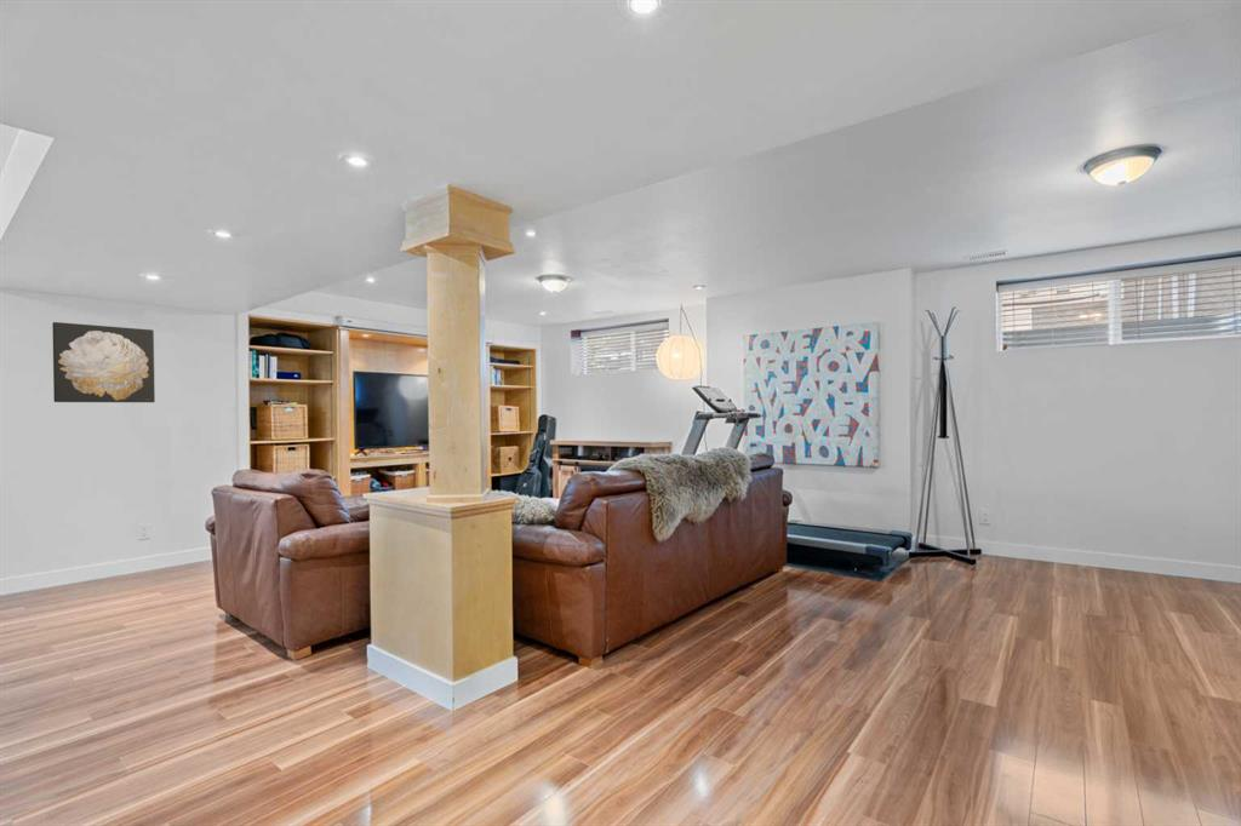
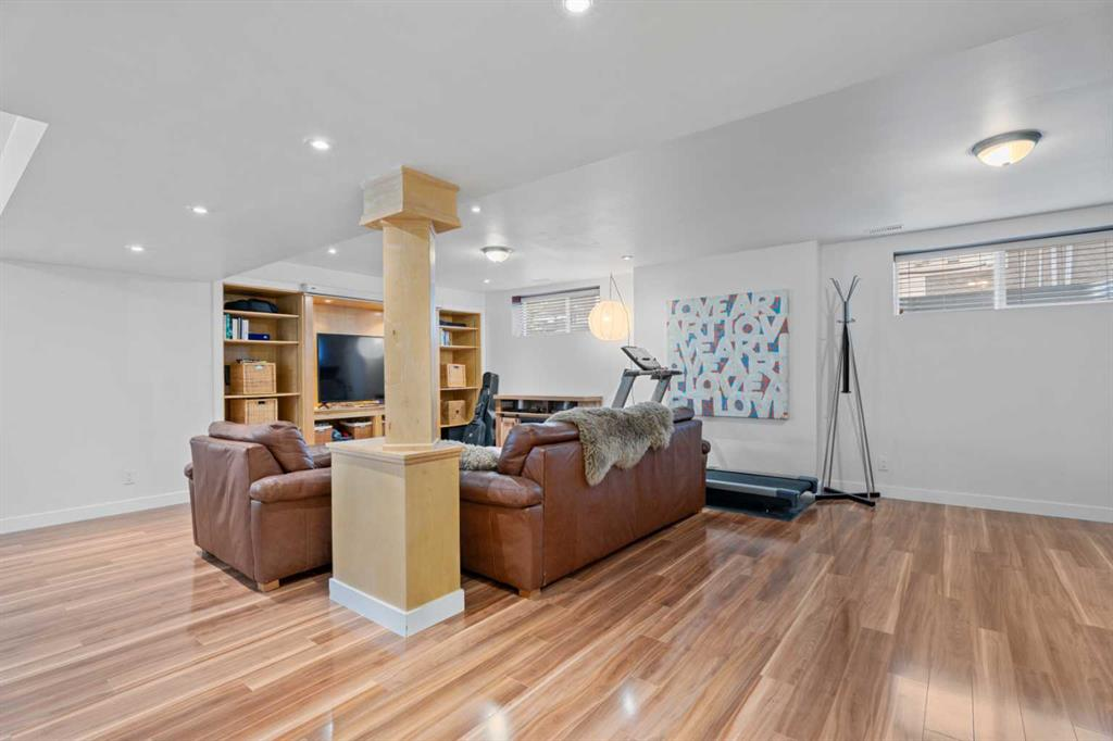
- wall art [51,321,156,403]
